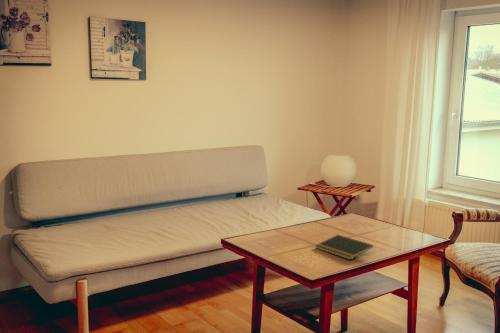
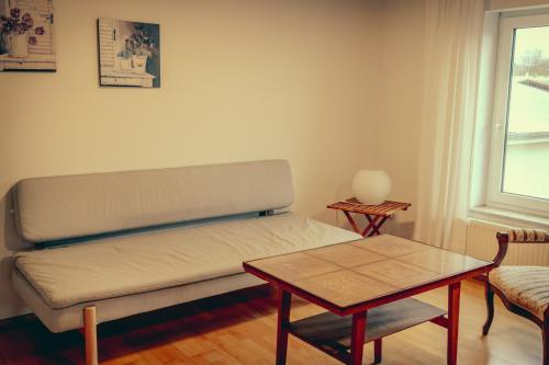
- notepad [314,234,374,261]
